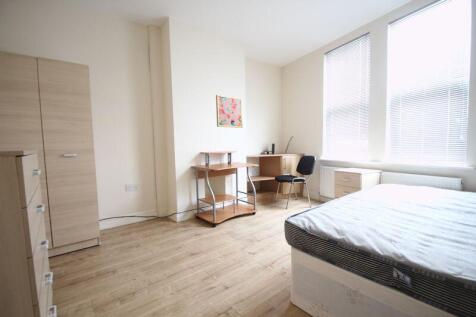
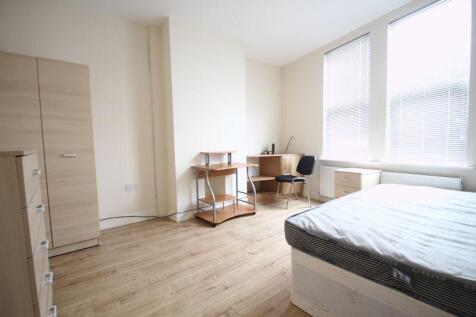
- wall art [215,94,243,129]
